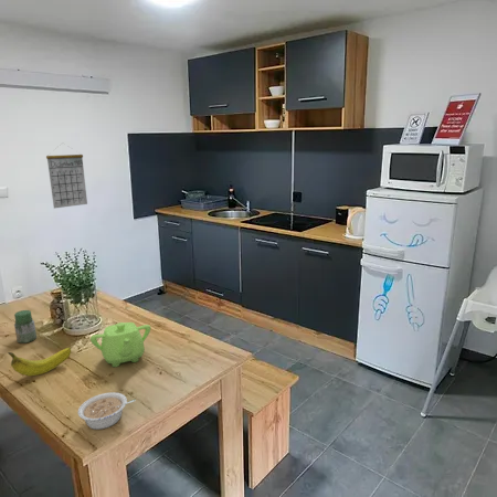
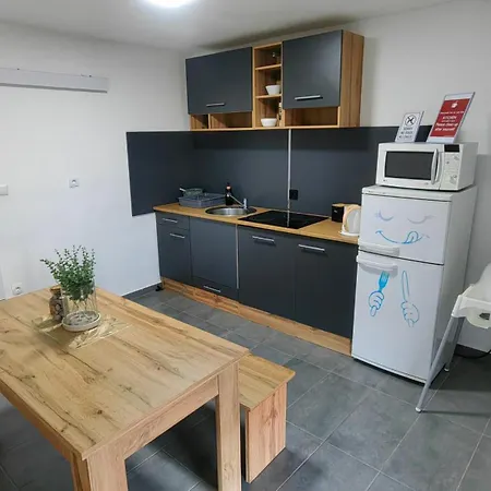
- calendar [45,142,88,210]
- fruit [7,347,72,377]
- jar [13,309,38,345]
- teapot [89,321,152,368]
- legume [77,391,137,431]
